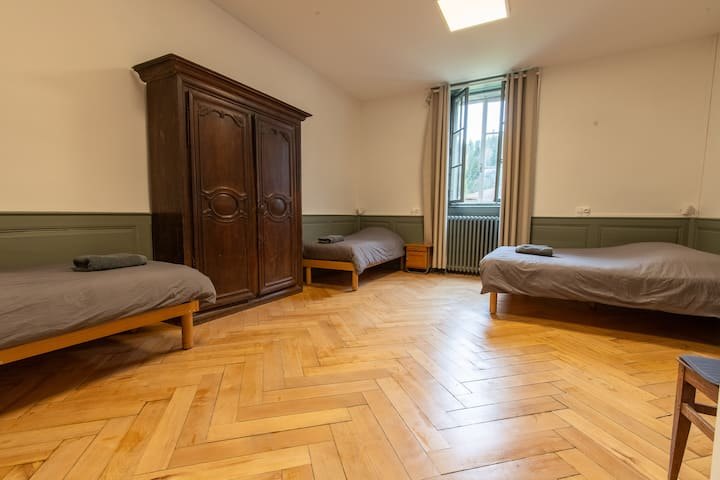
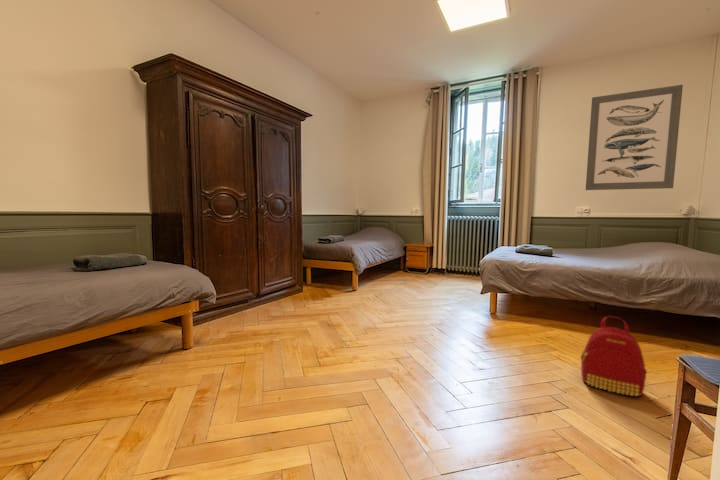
+ backpack [579,315,648,397]
+ wall art [585,84,684,191]
